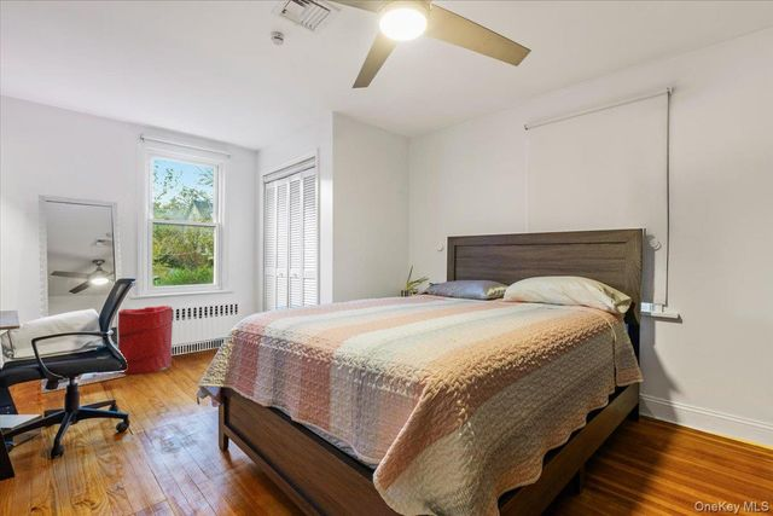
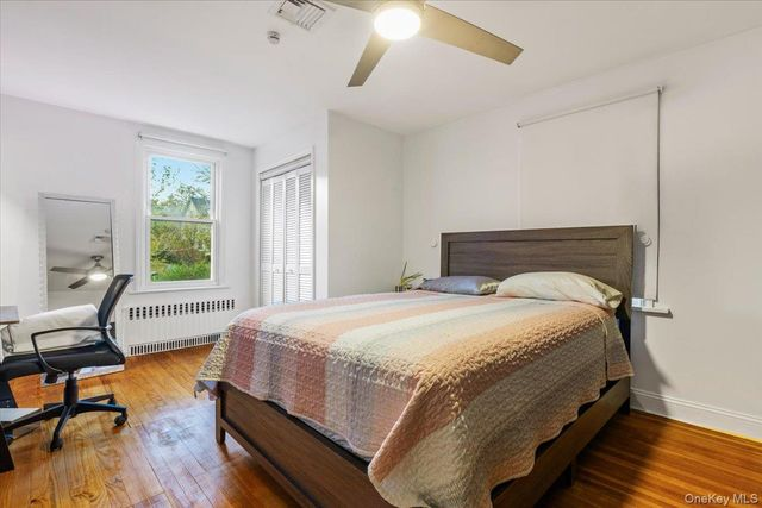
- laundry hamper [117,305,174,376]
